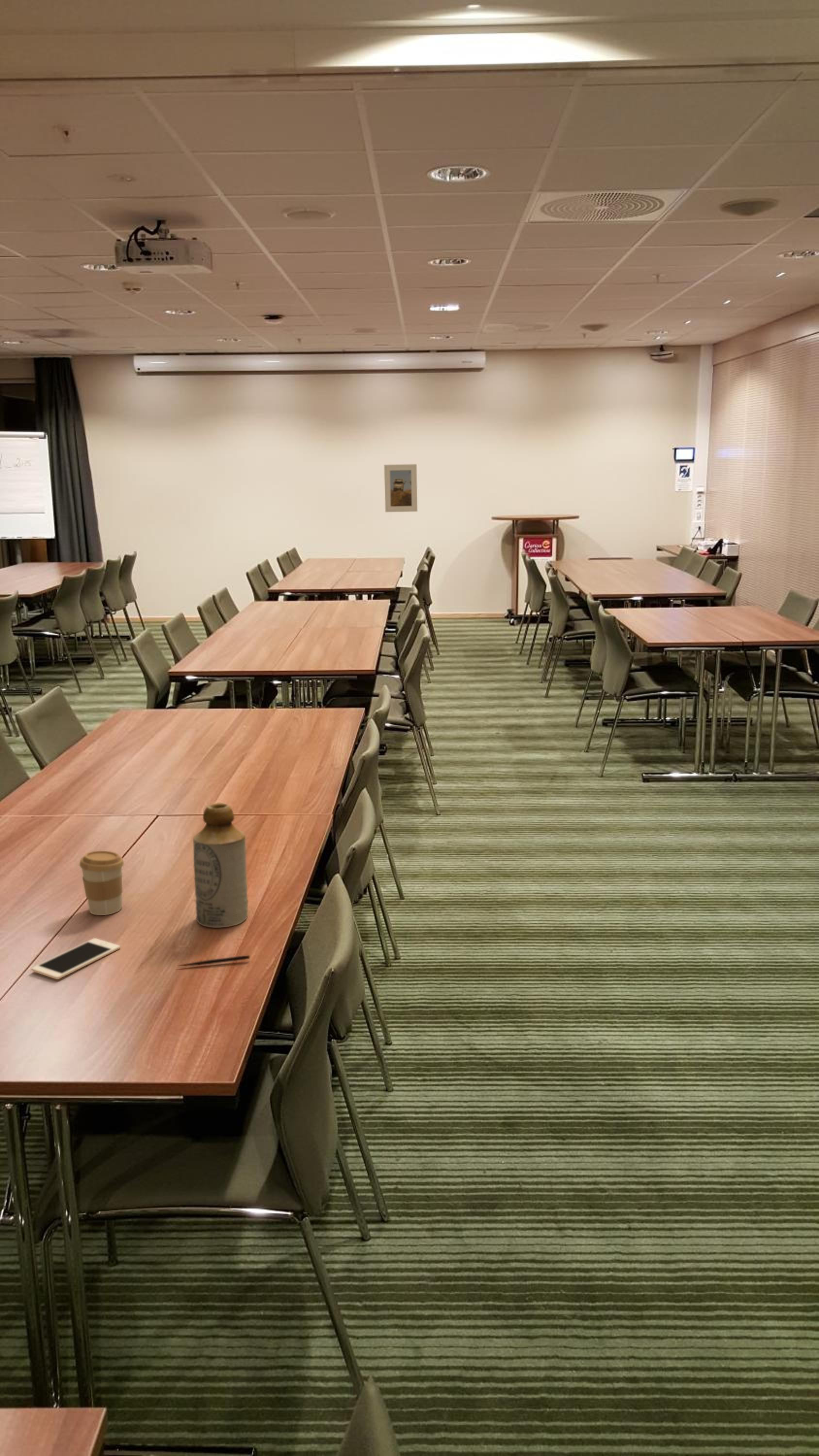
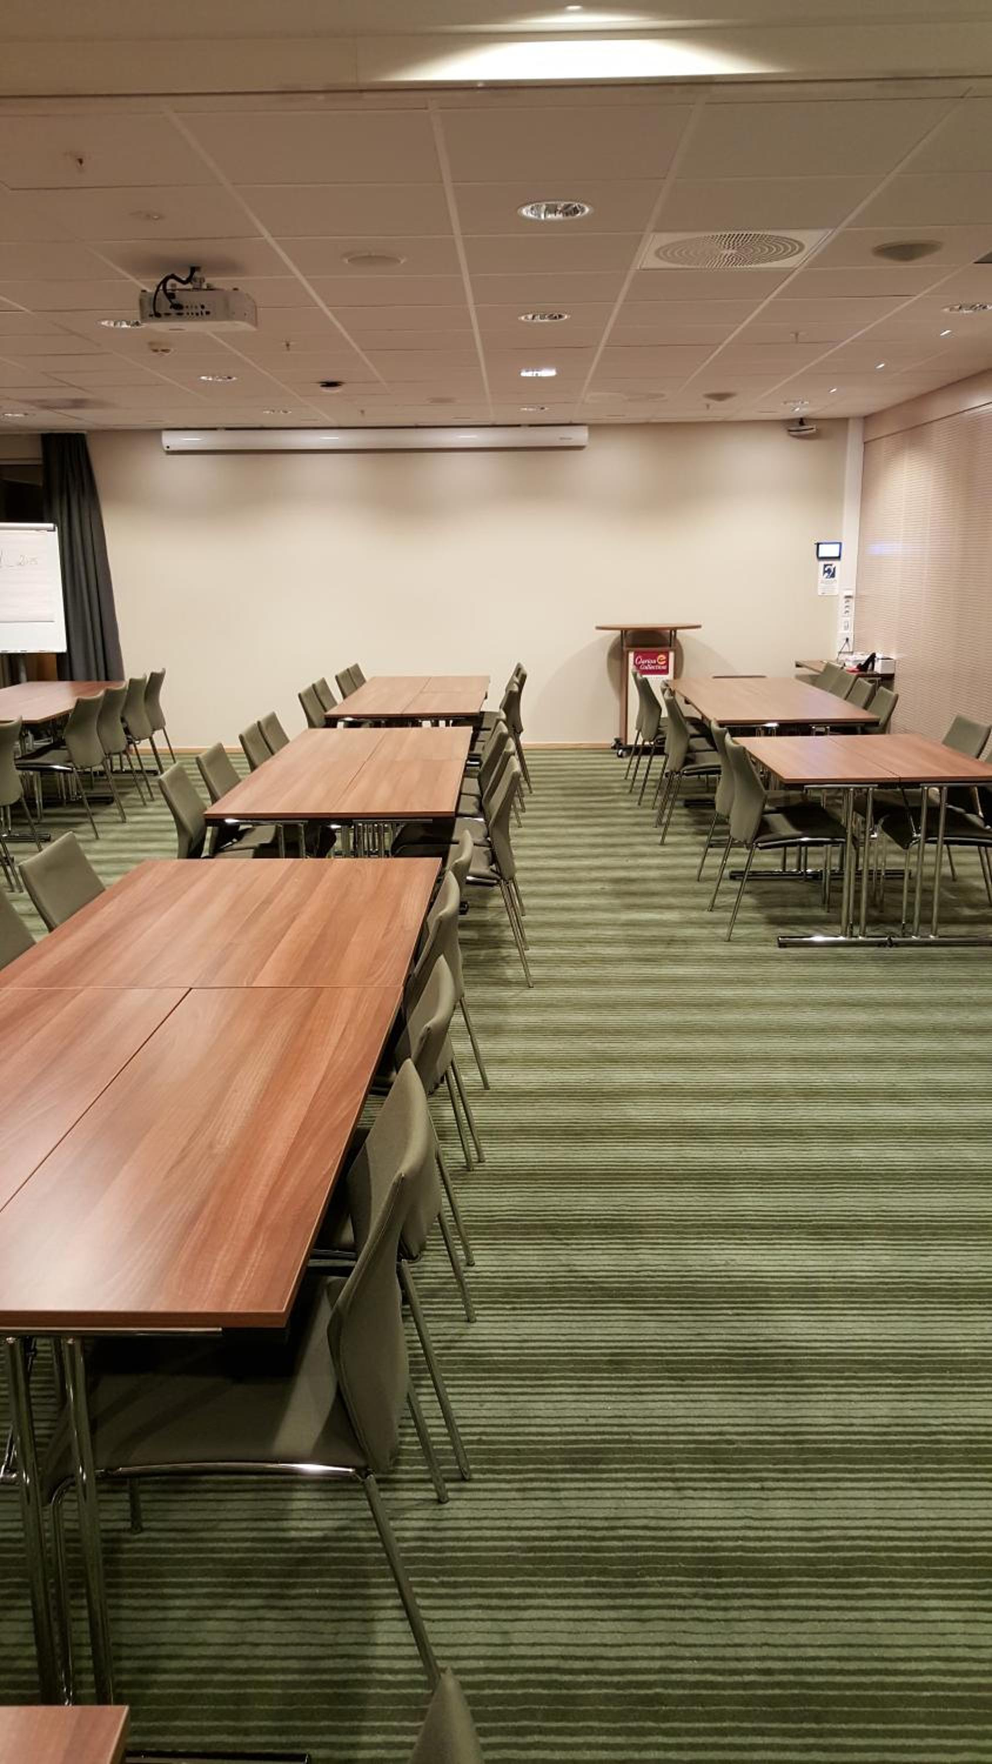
- bottle [193,803,249,928]
- coffee cup [79,850,124,916]
- cell phone [31,938,121,980]
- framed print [384,463,418,513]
- pen [177,955,250,967]
